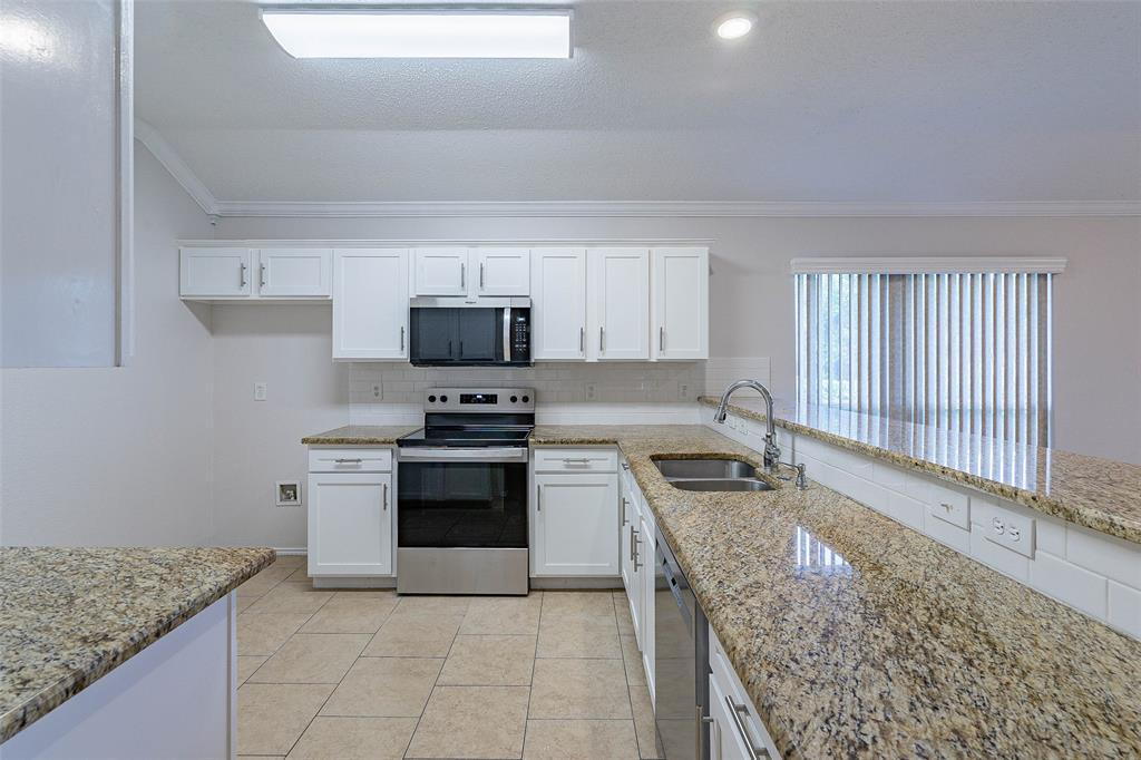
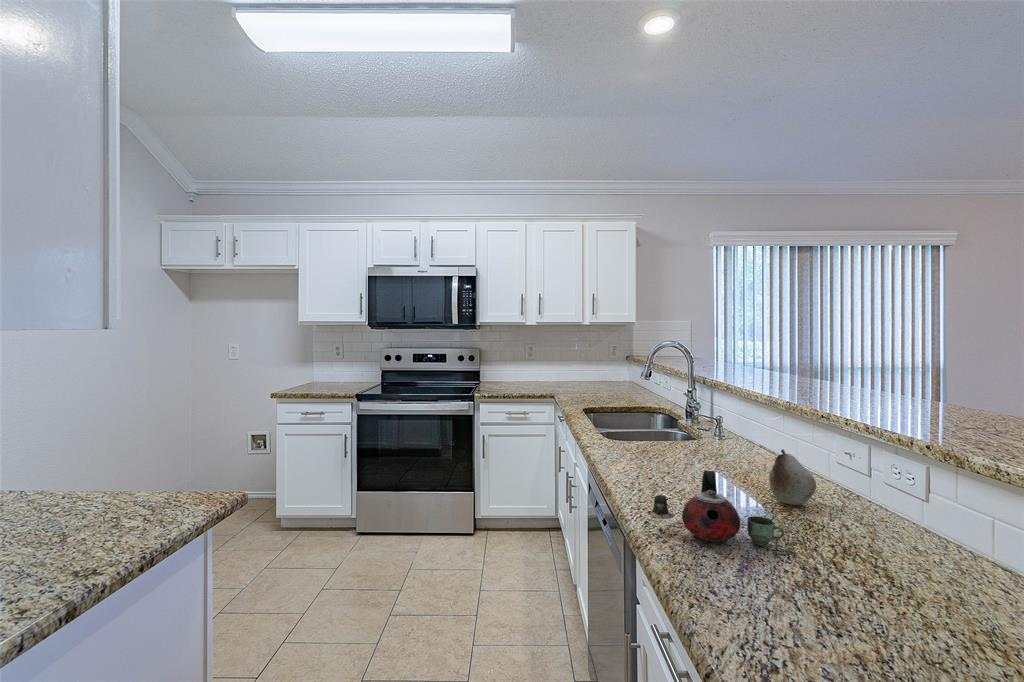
+ fruit [768,448,817,506]
+ kettle [646,470,785,547]
